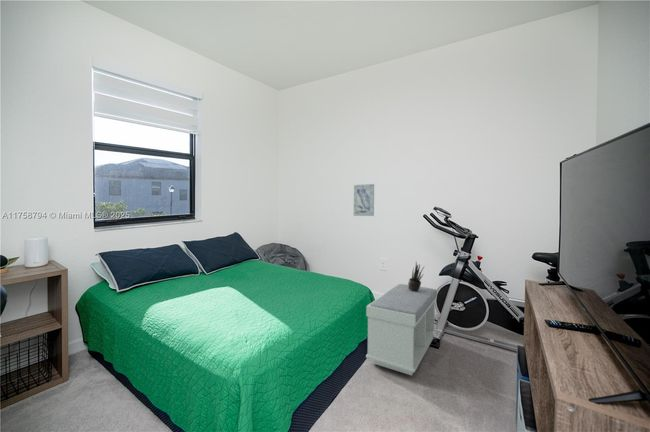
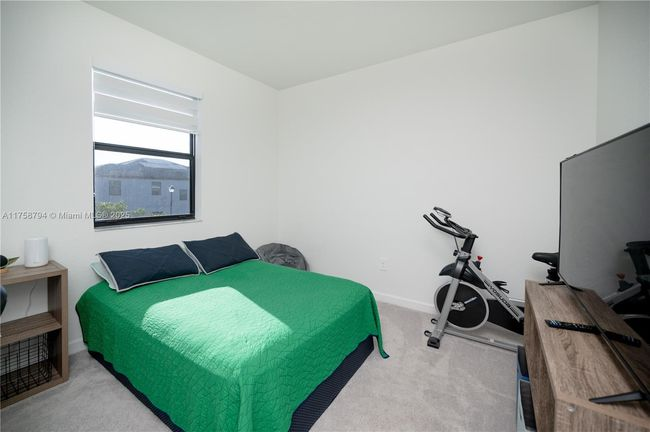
- wall art [353,183,375,217]
- bench [365,283,438,376]
- potted plant [407,261,425,291]
